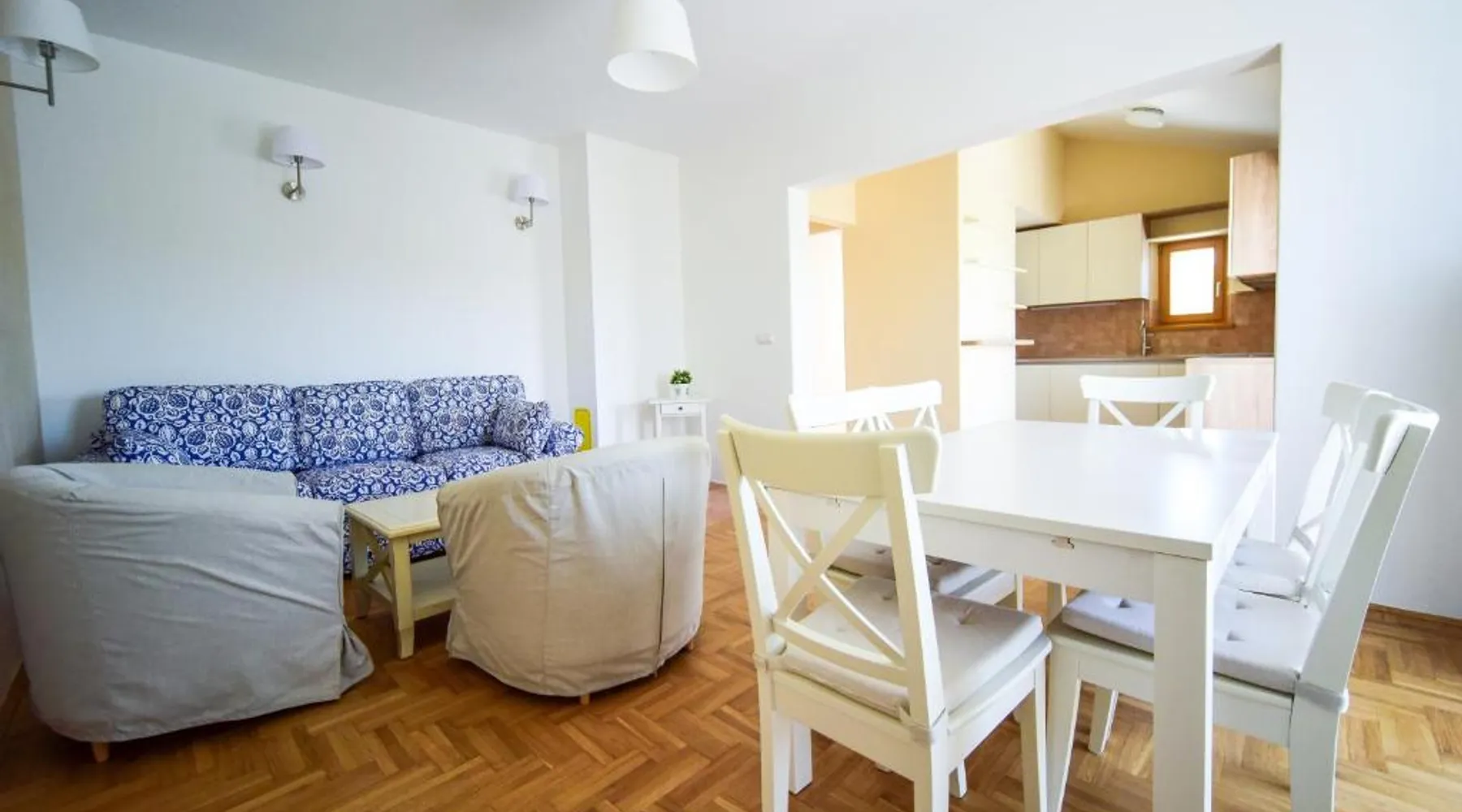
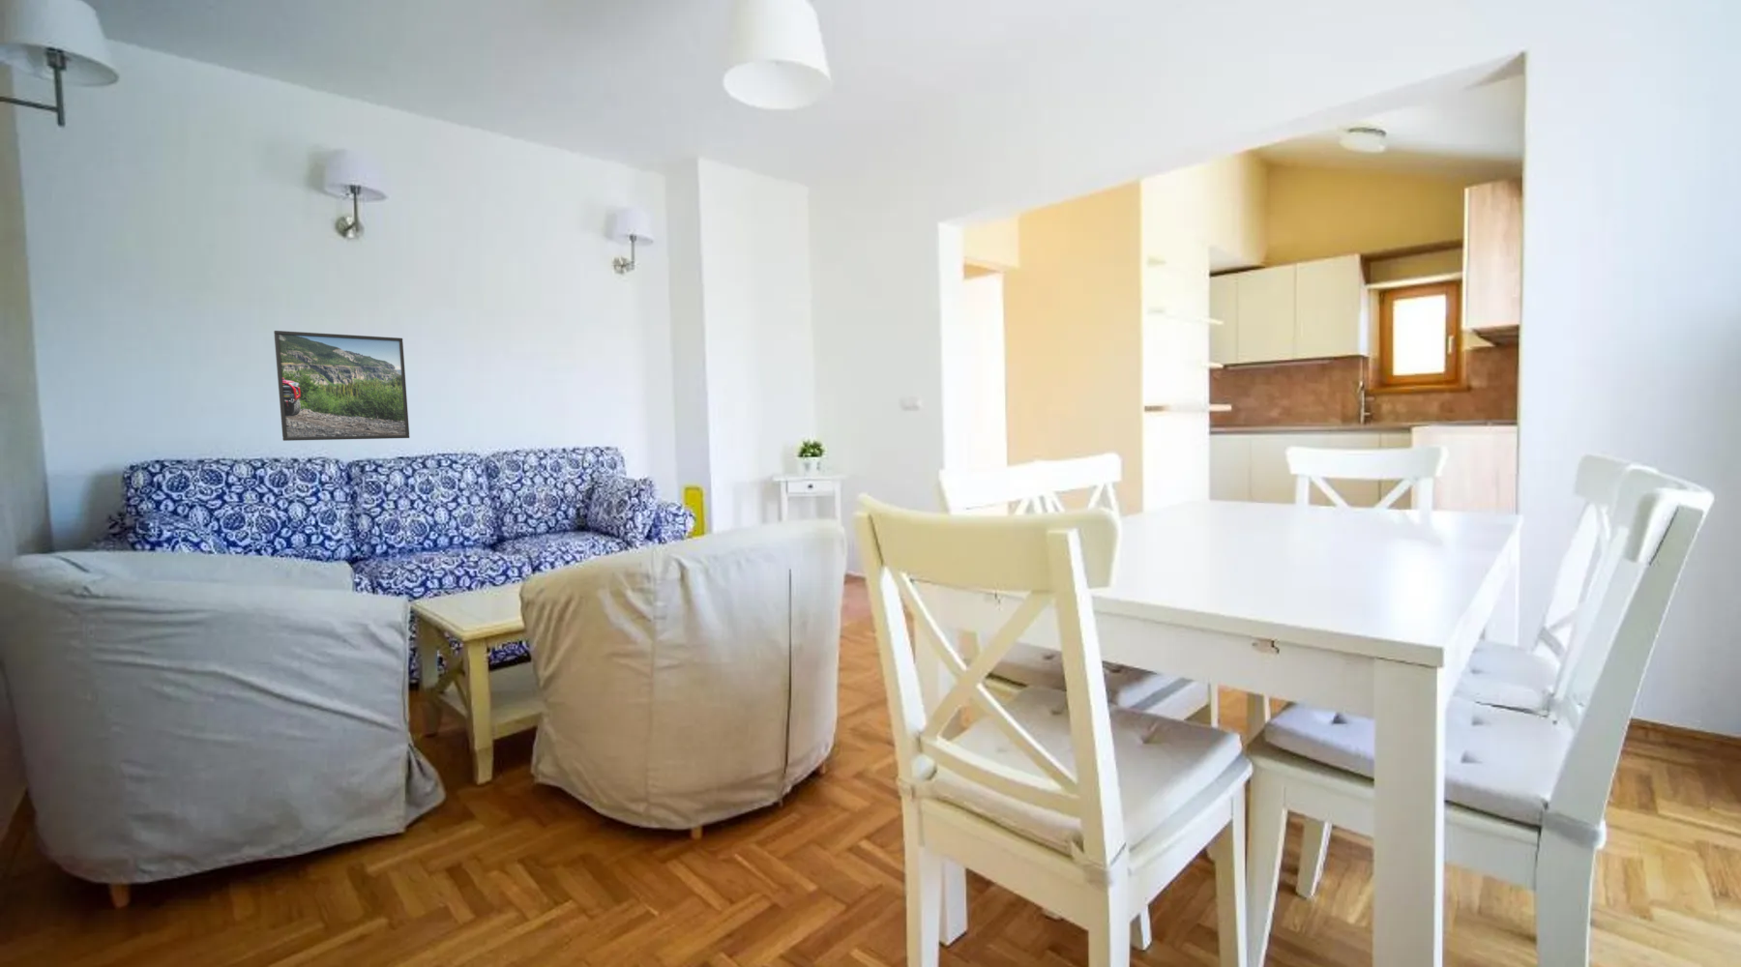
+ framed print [273,330,410,442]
